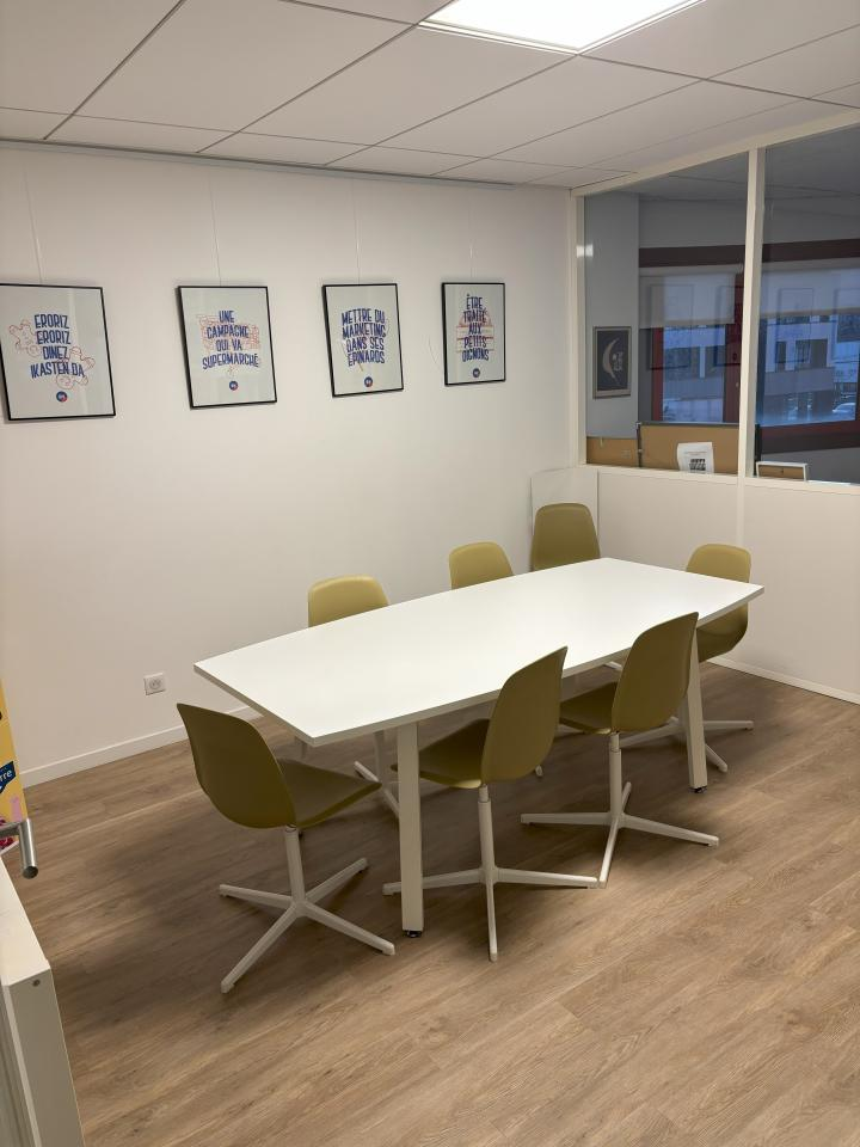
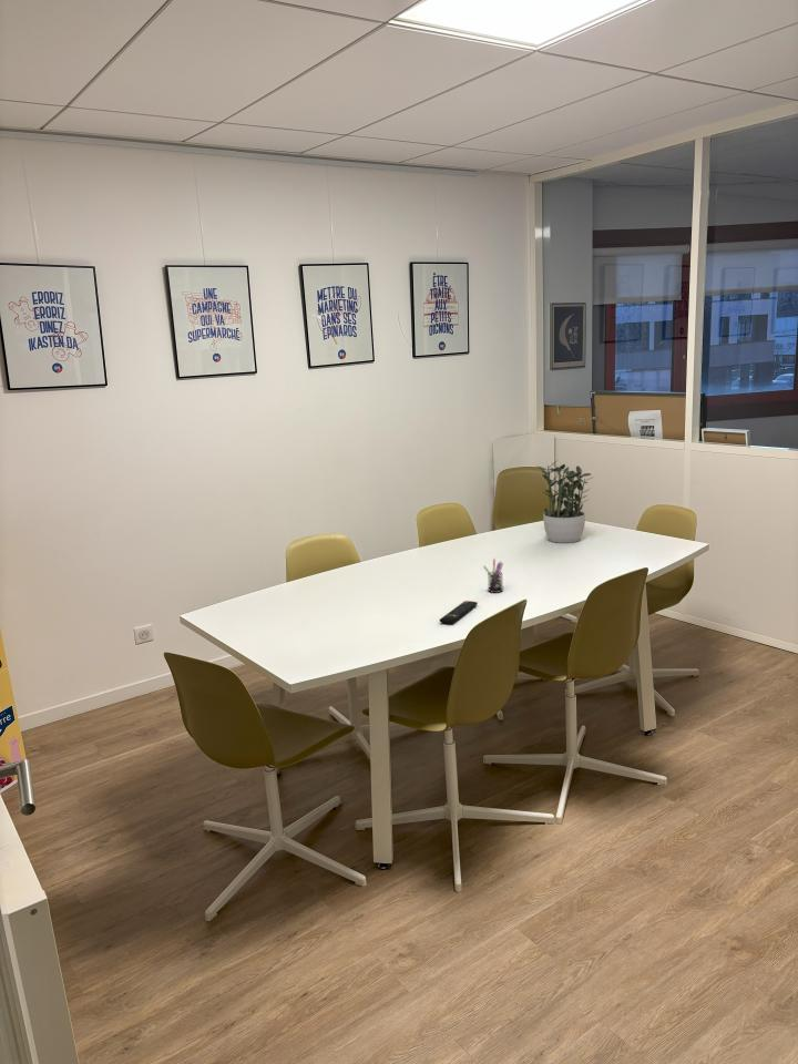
+ potted plant [536,458,595,544]
+ pen holder [482,557,504,594]
+ remote control [439,600,479,625]
